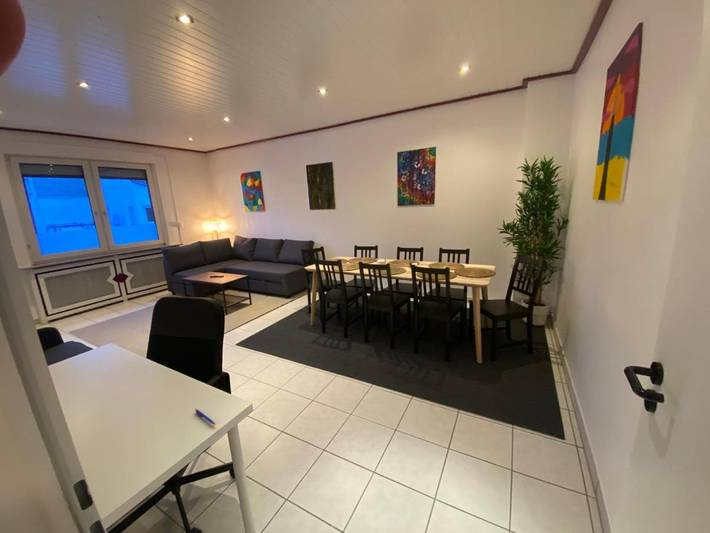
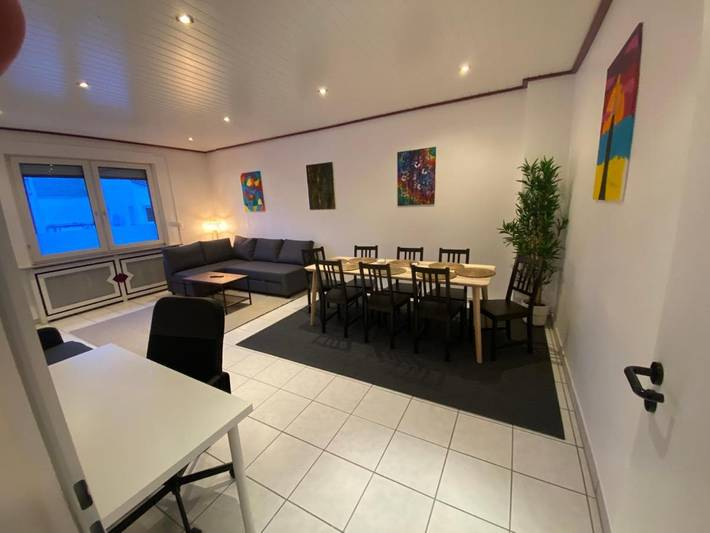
- pen [194,408,217,426]
